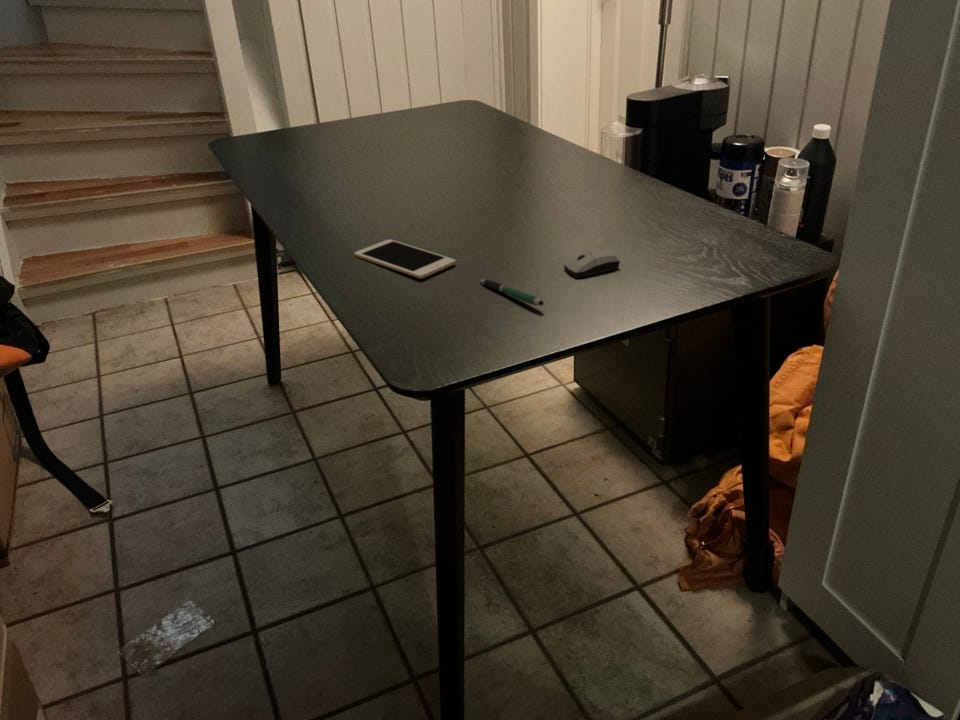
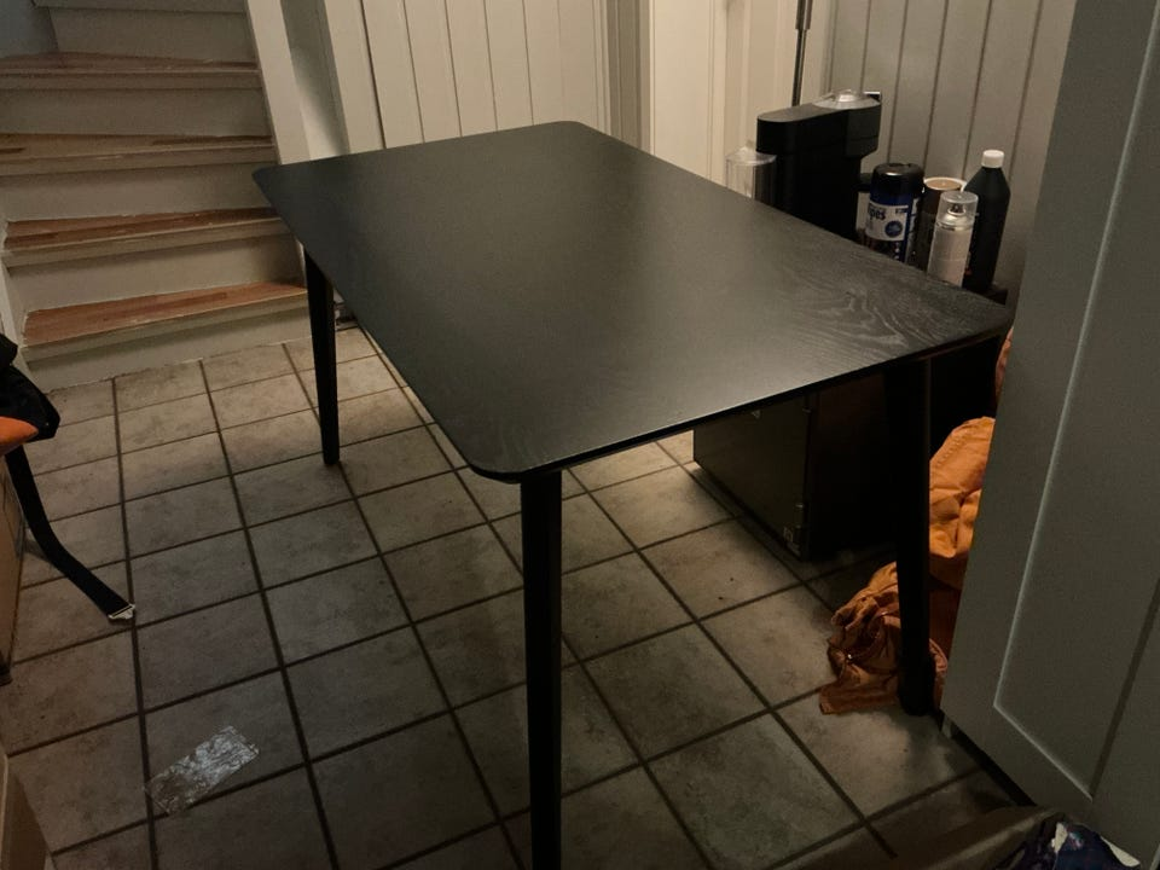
- pen [479,278,545,307]
- computer mouse [563,246,621,279]
- cell phone [353,238,457,280]
